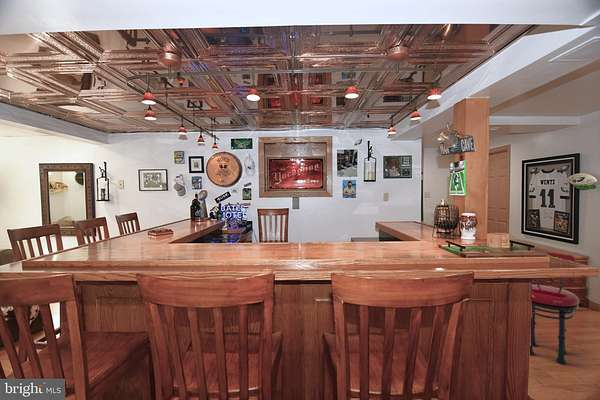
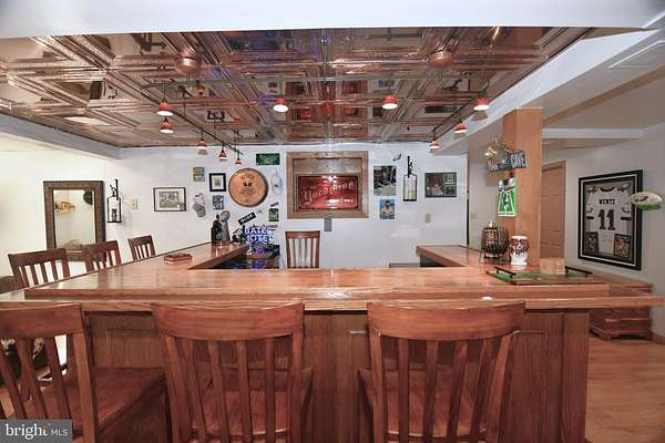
- stool [529,251,580,366]
